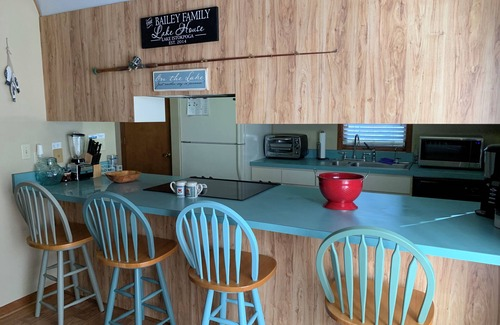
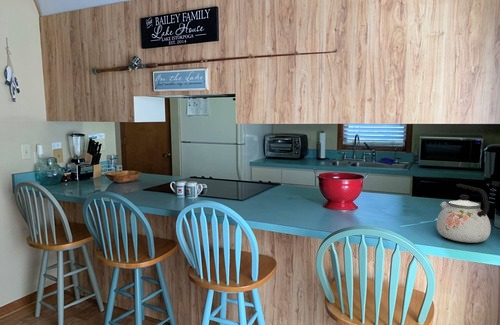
+ kettle [436,183,492,243]
